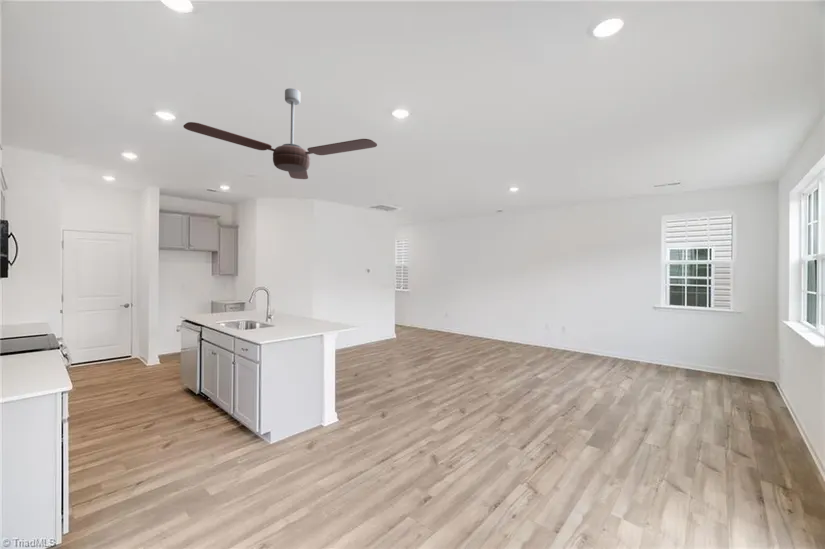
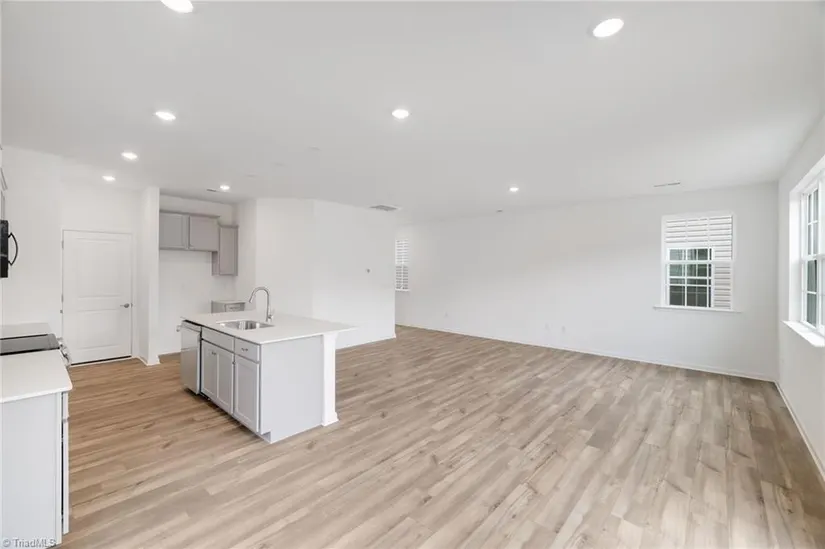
- ceiling fan [182,87,378,180]
